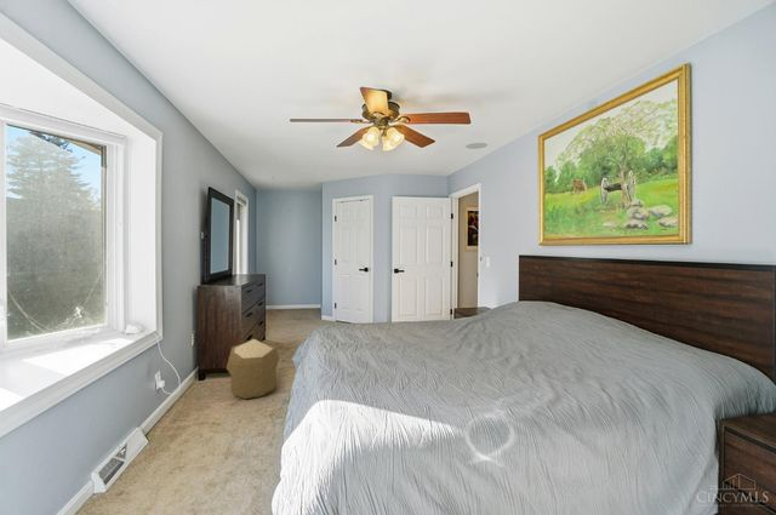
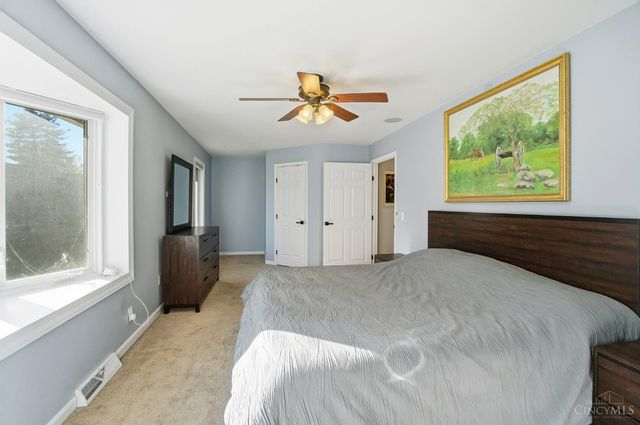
- pouf [226,338,280,400]
